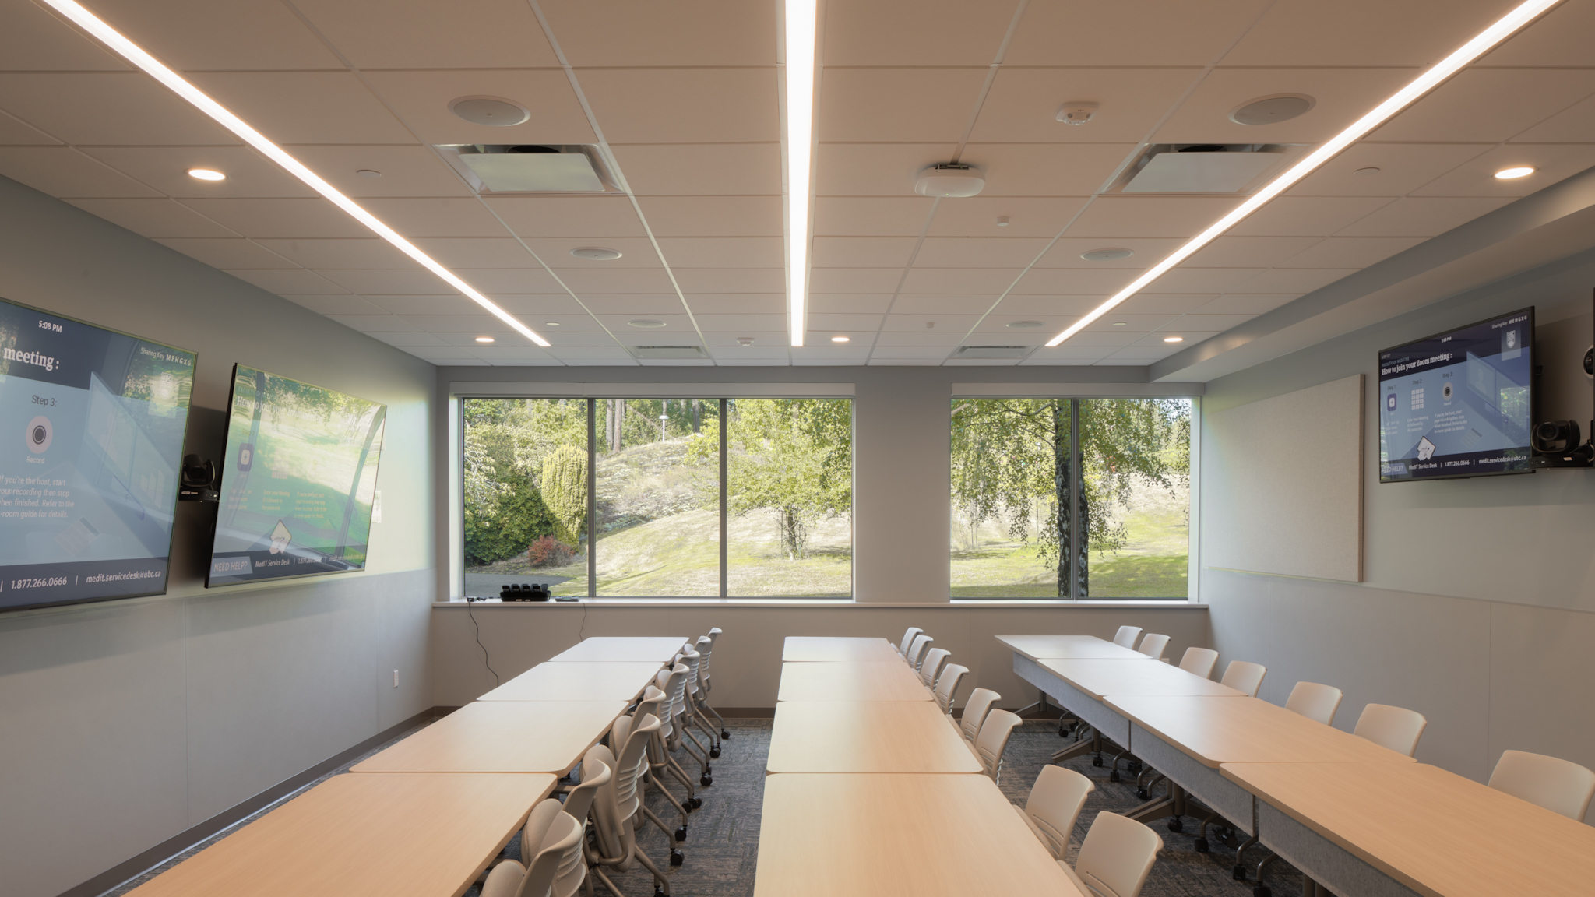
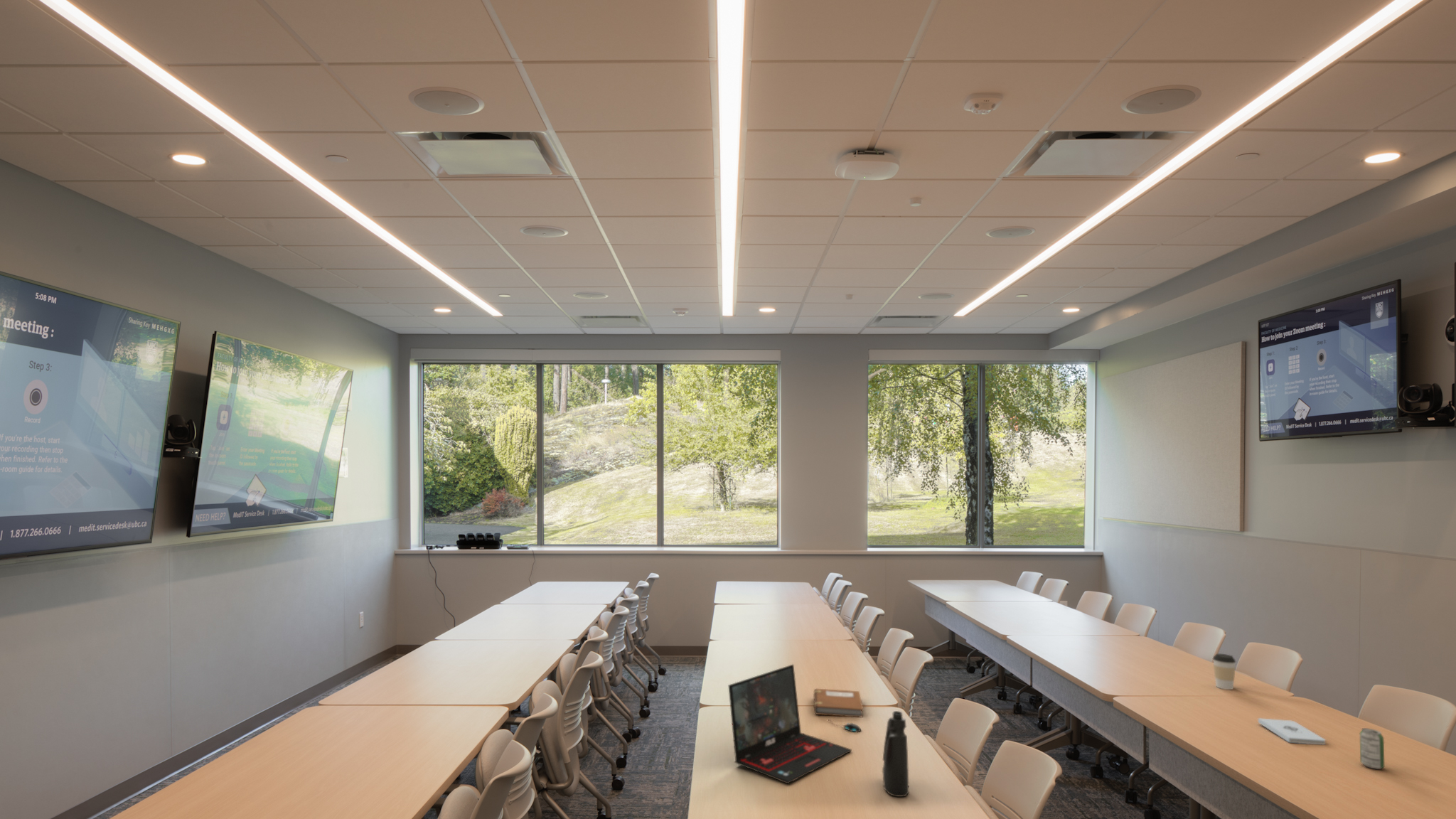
+ notebook [813,688,864,717]
+ laptop [728,663,852,784]
+ beverage can [1359,727,1385,770]
+ notepad [1258,717,1327,745]
+ coffee cup [1212,653,1236,690]
+ water bottle [882,710,910,798]
+ mouse [828,719,862,733]
